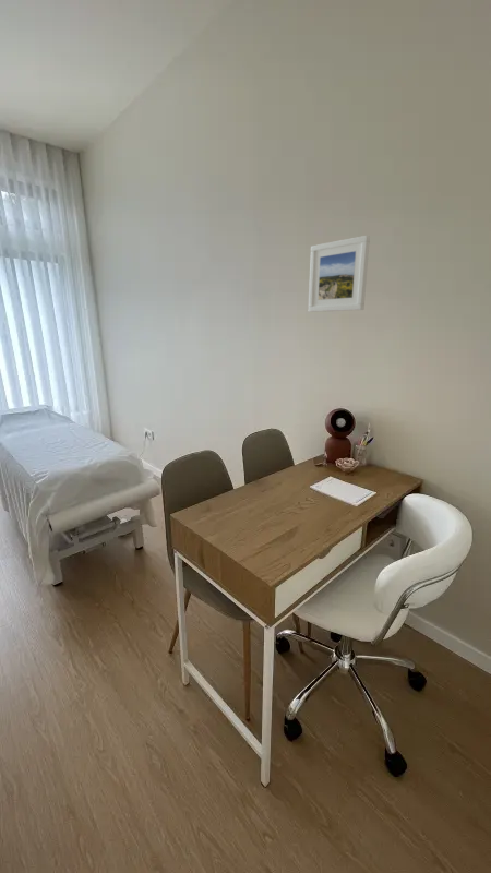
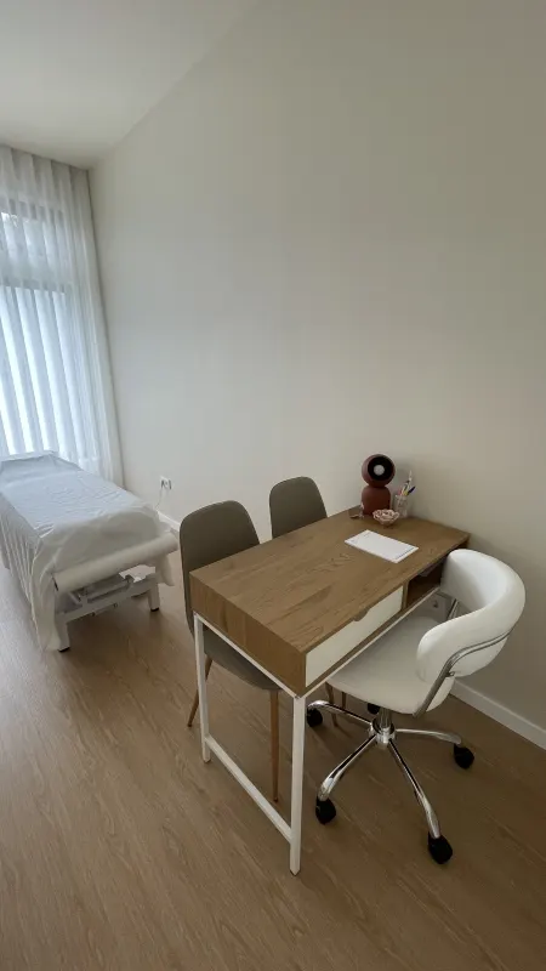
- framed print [308,235,371,313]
